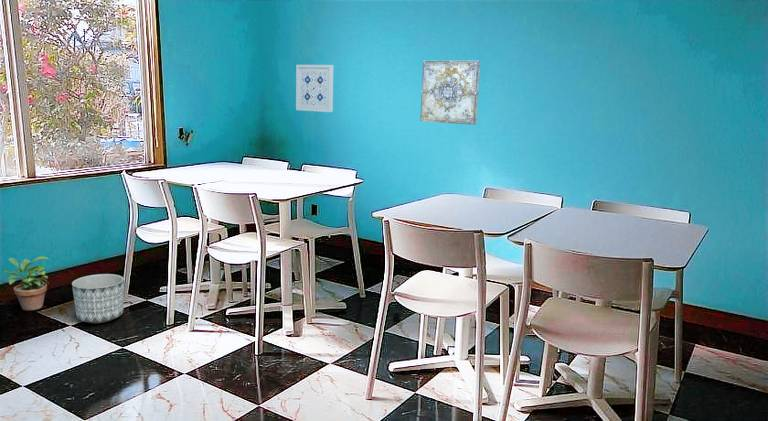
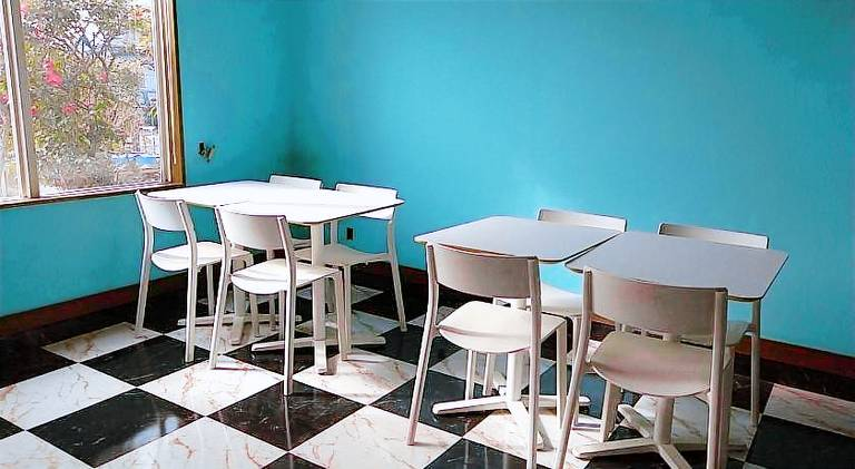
- planter [71,273,125,324]
- wall art [420,60,481,126]
- potted plant [3,255,49,311]
- wall art [295,64,334,113]
